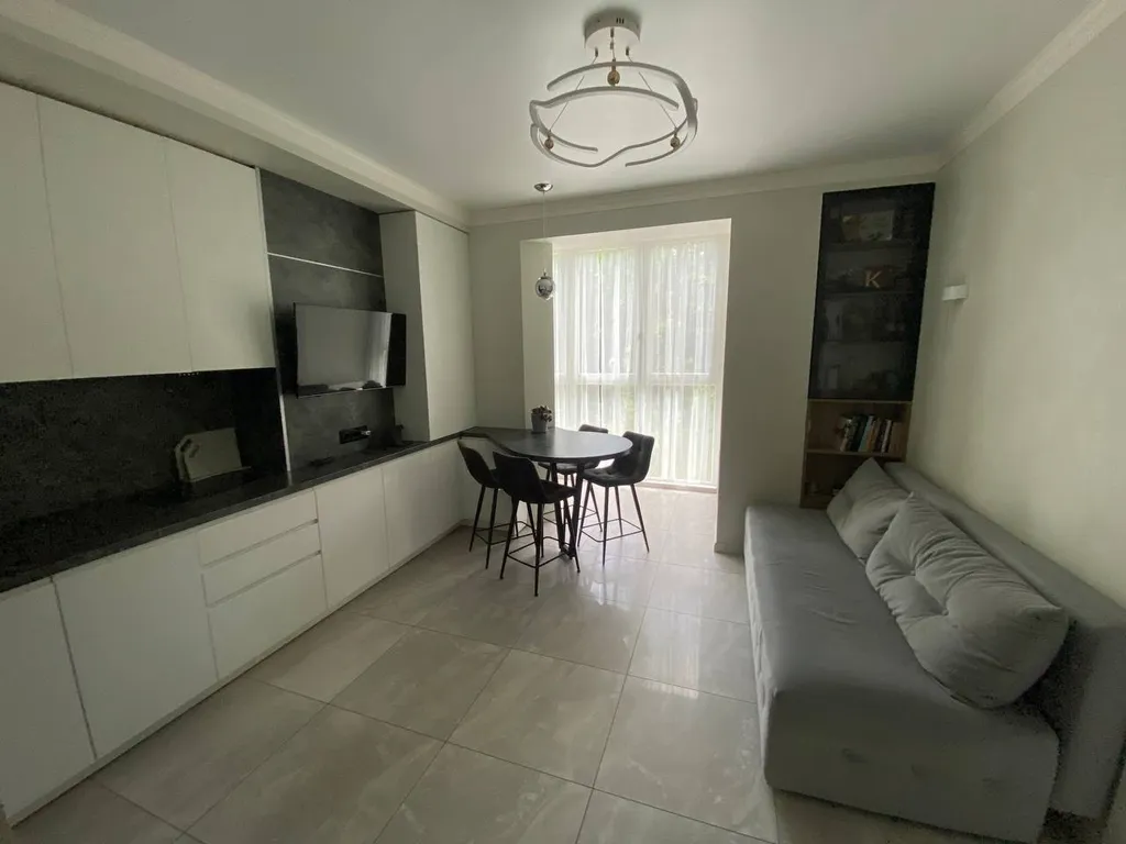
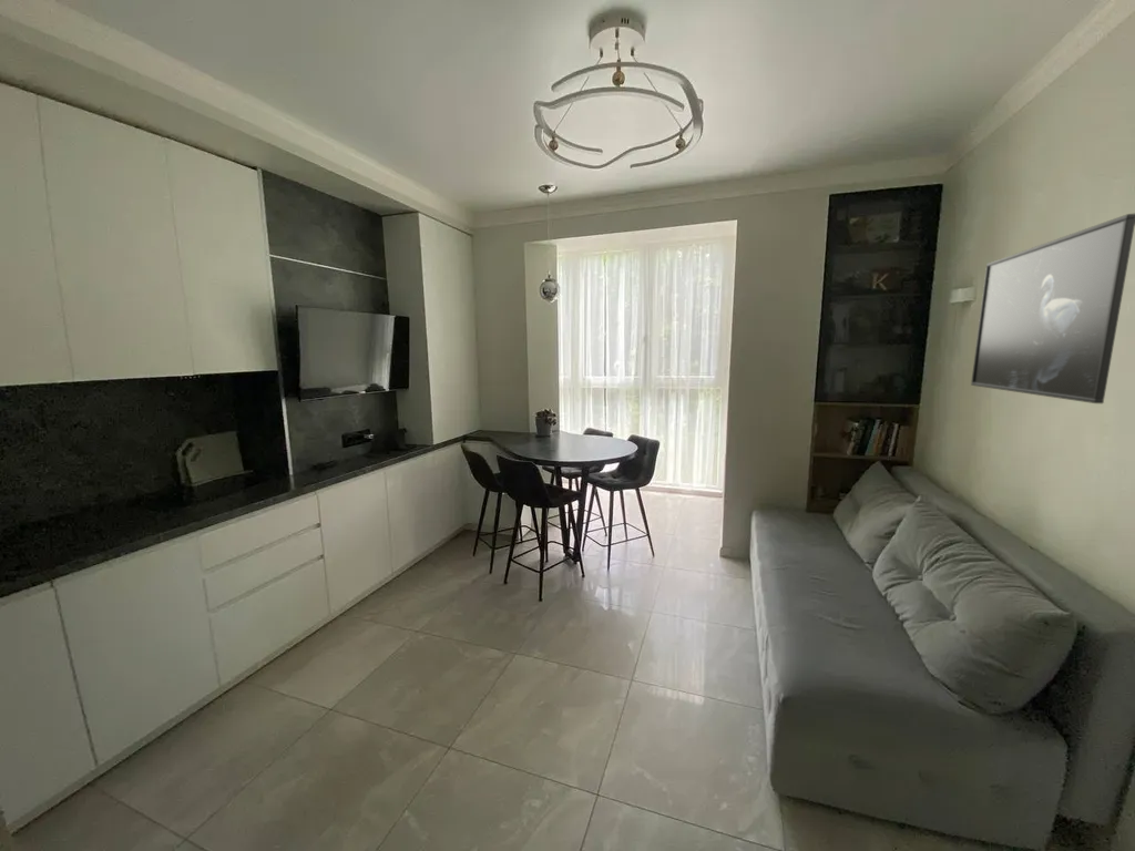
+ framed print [970,213,1135,404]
